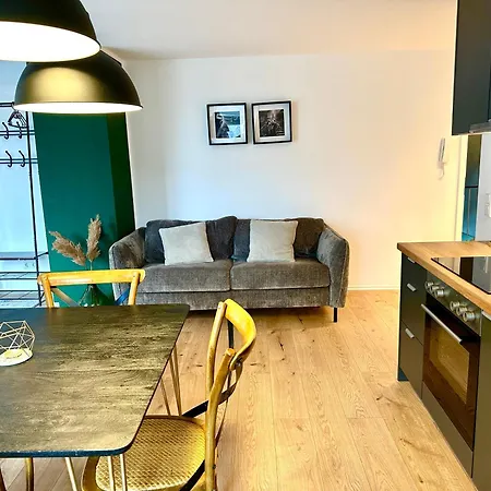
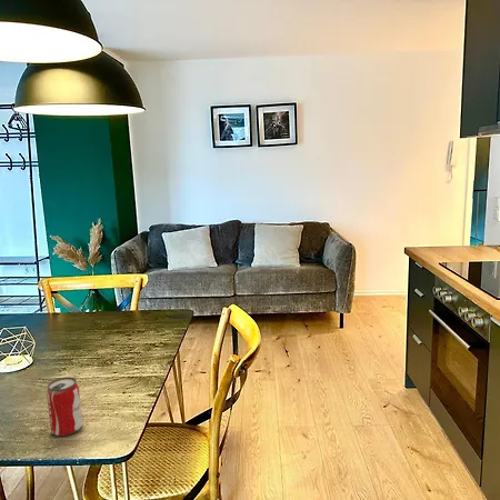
+ beverage can [46,377,83,438]
